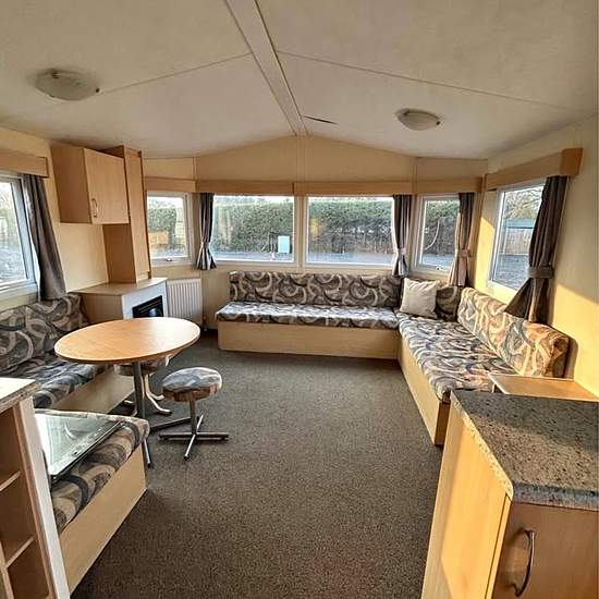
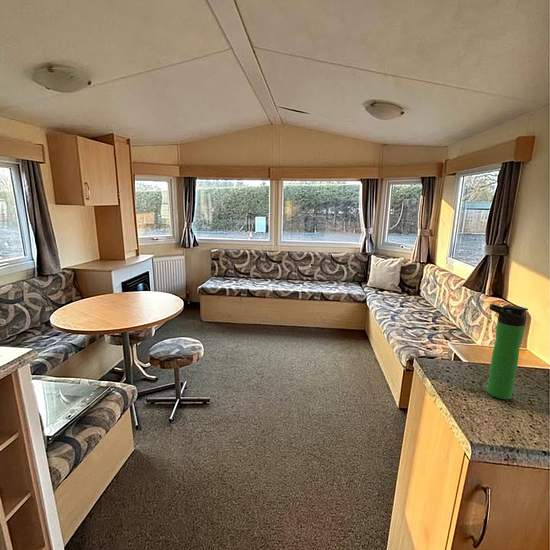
+ bottle [486,303,529,400]
